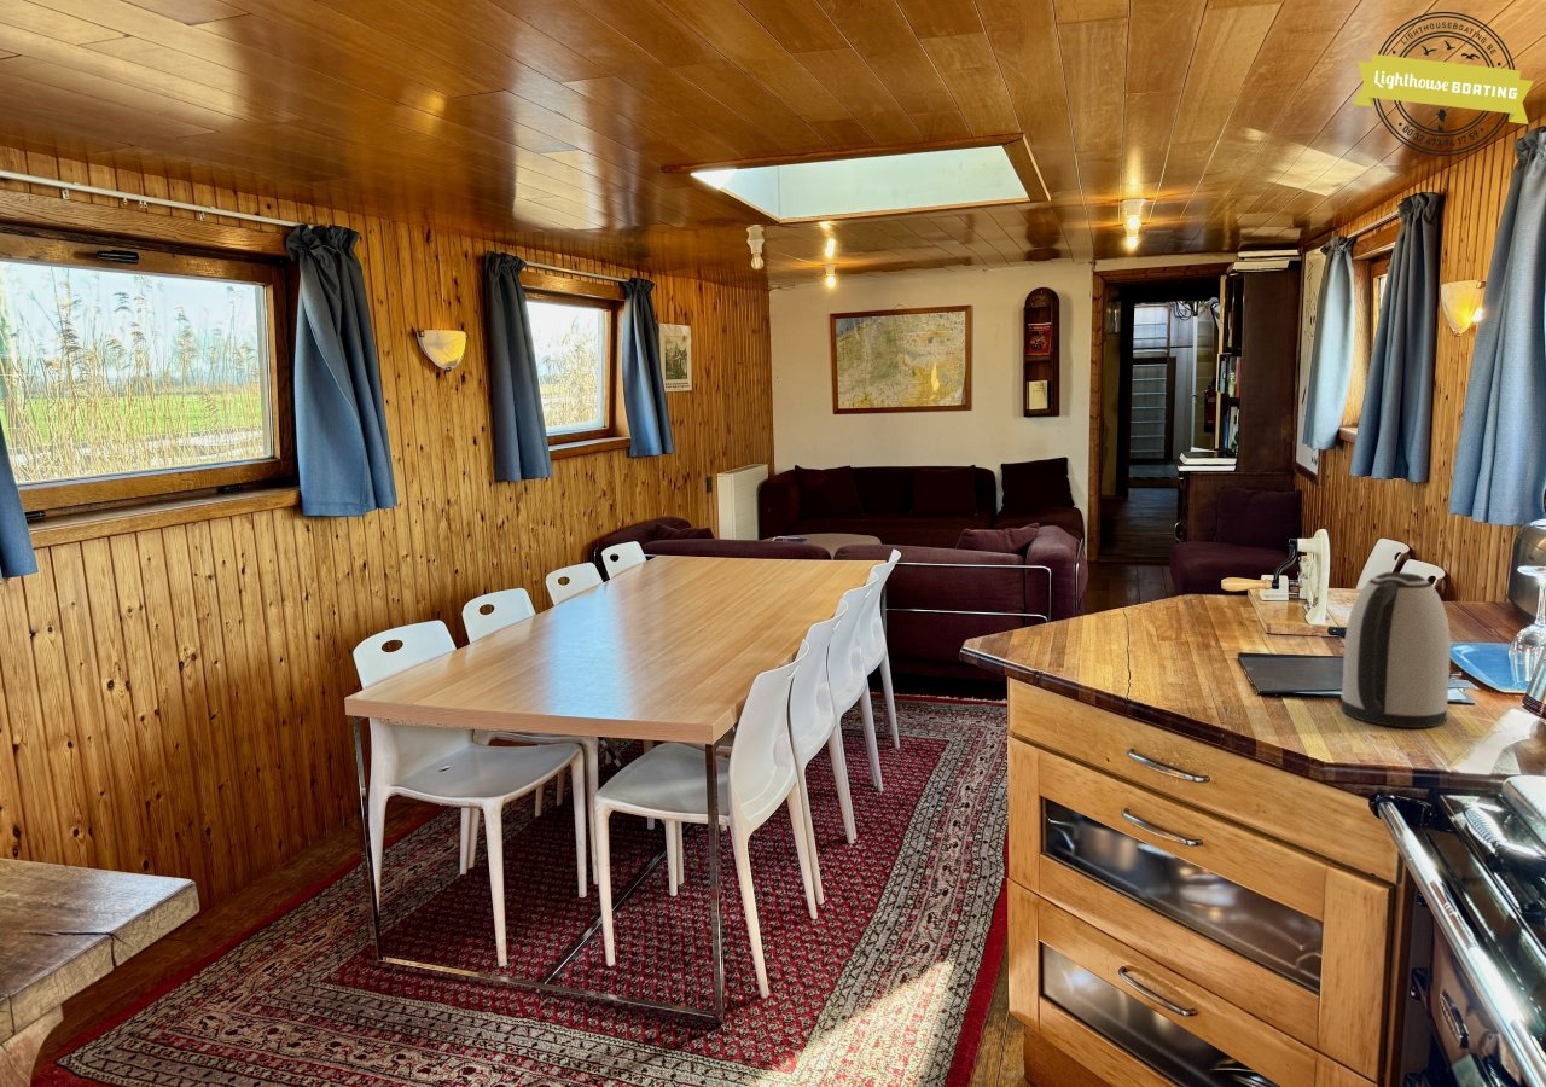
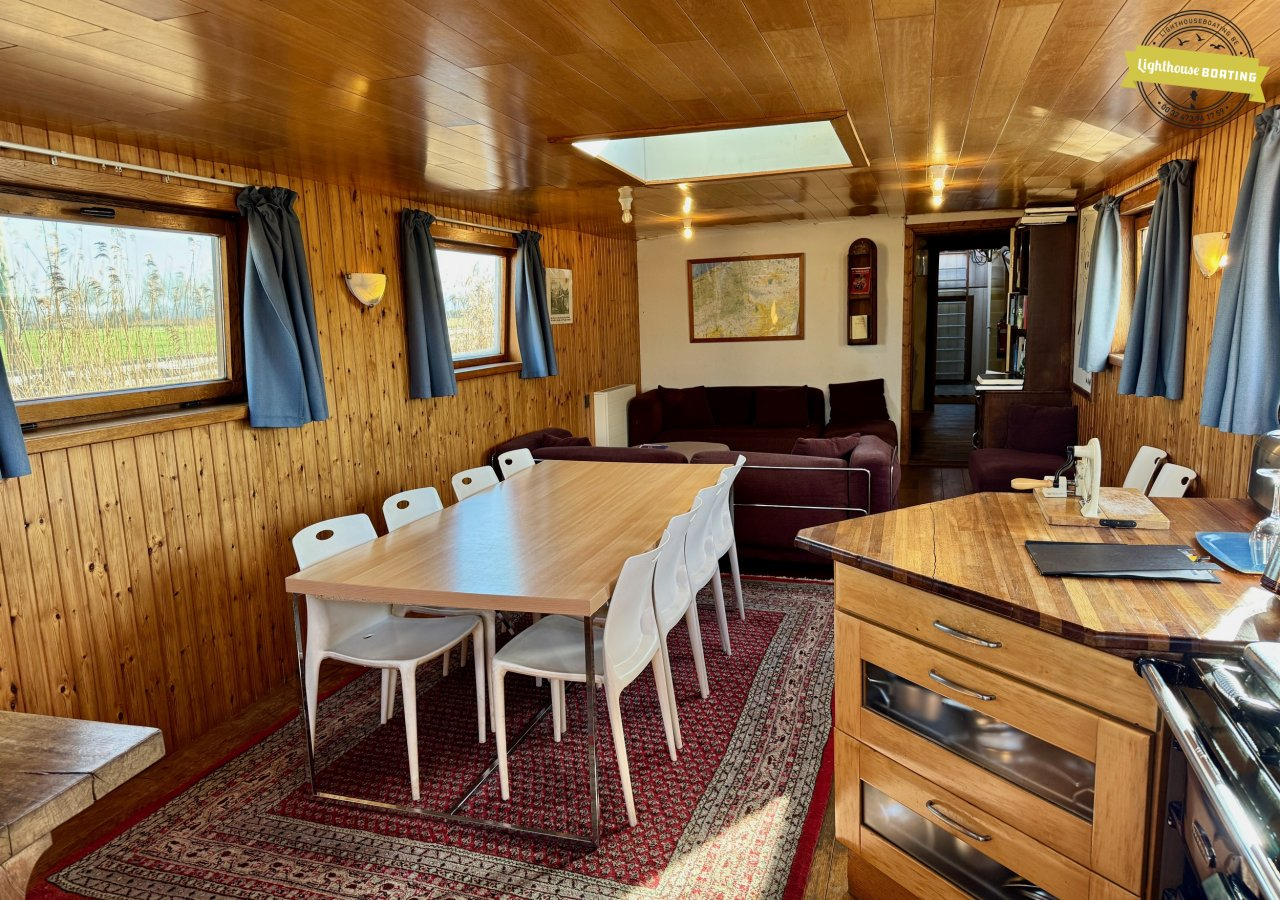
- kettle [1339,571,1452,729]
